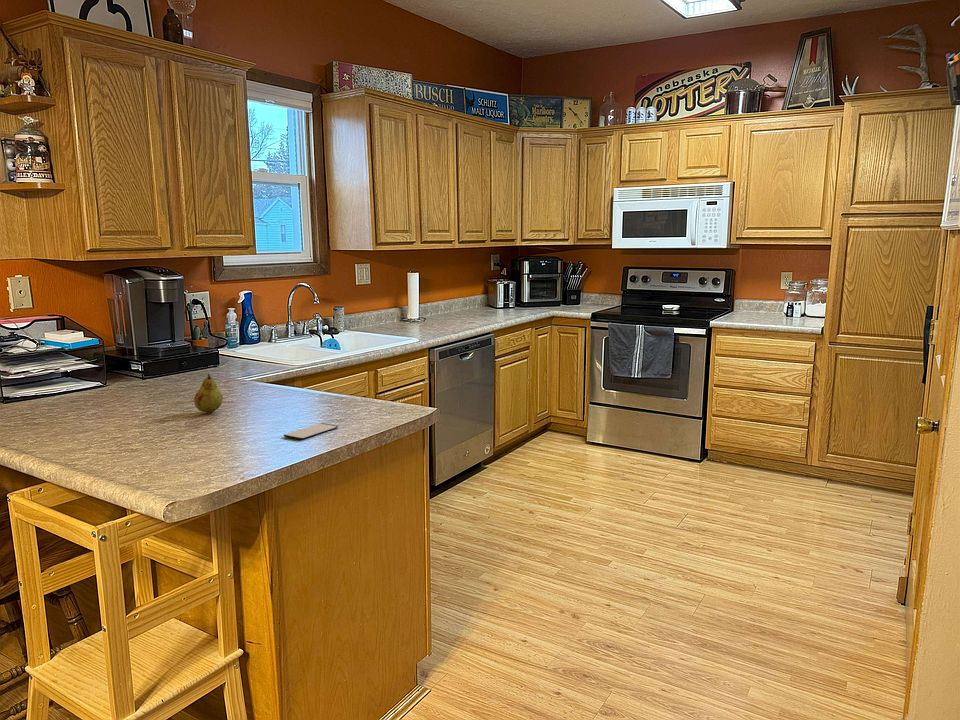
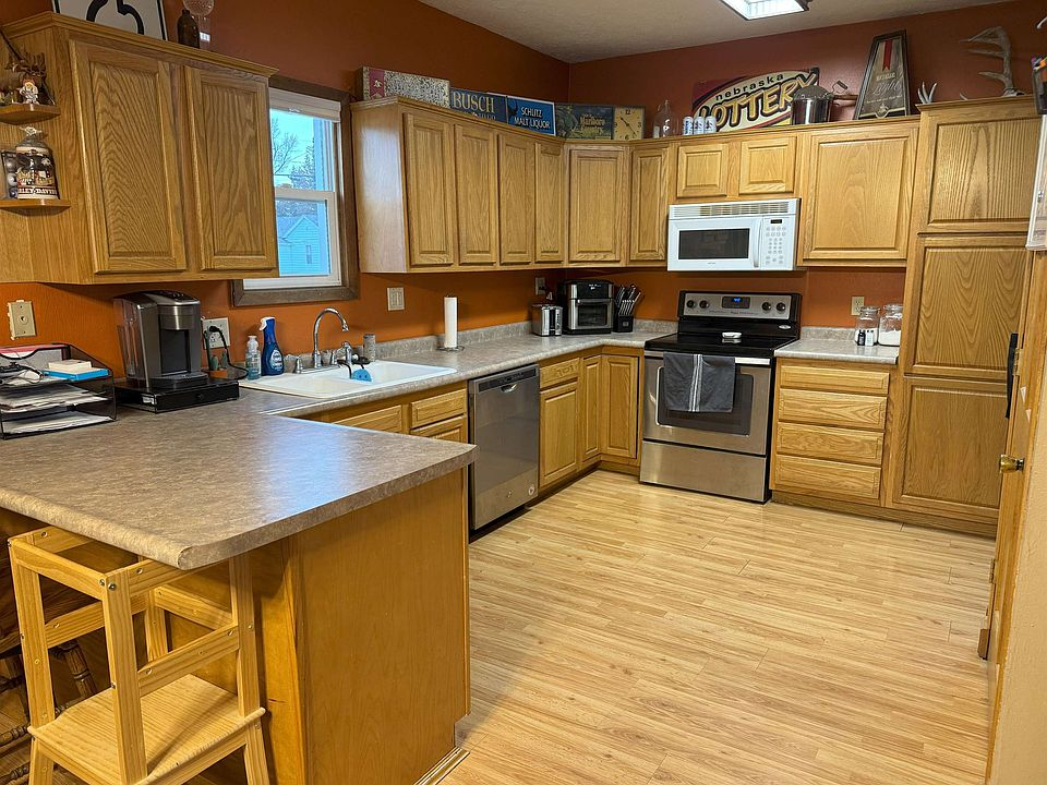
- smartphone [283,422,339,440]
- fruit [193,373,224,414]
